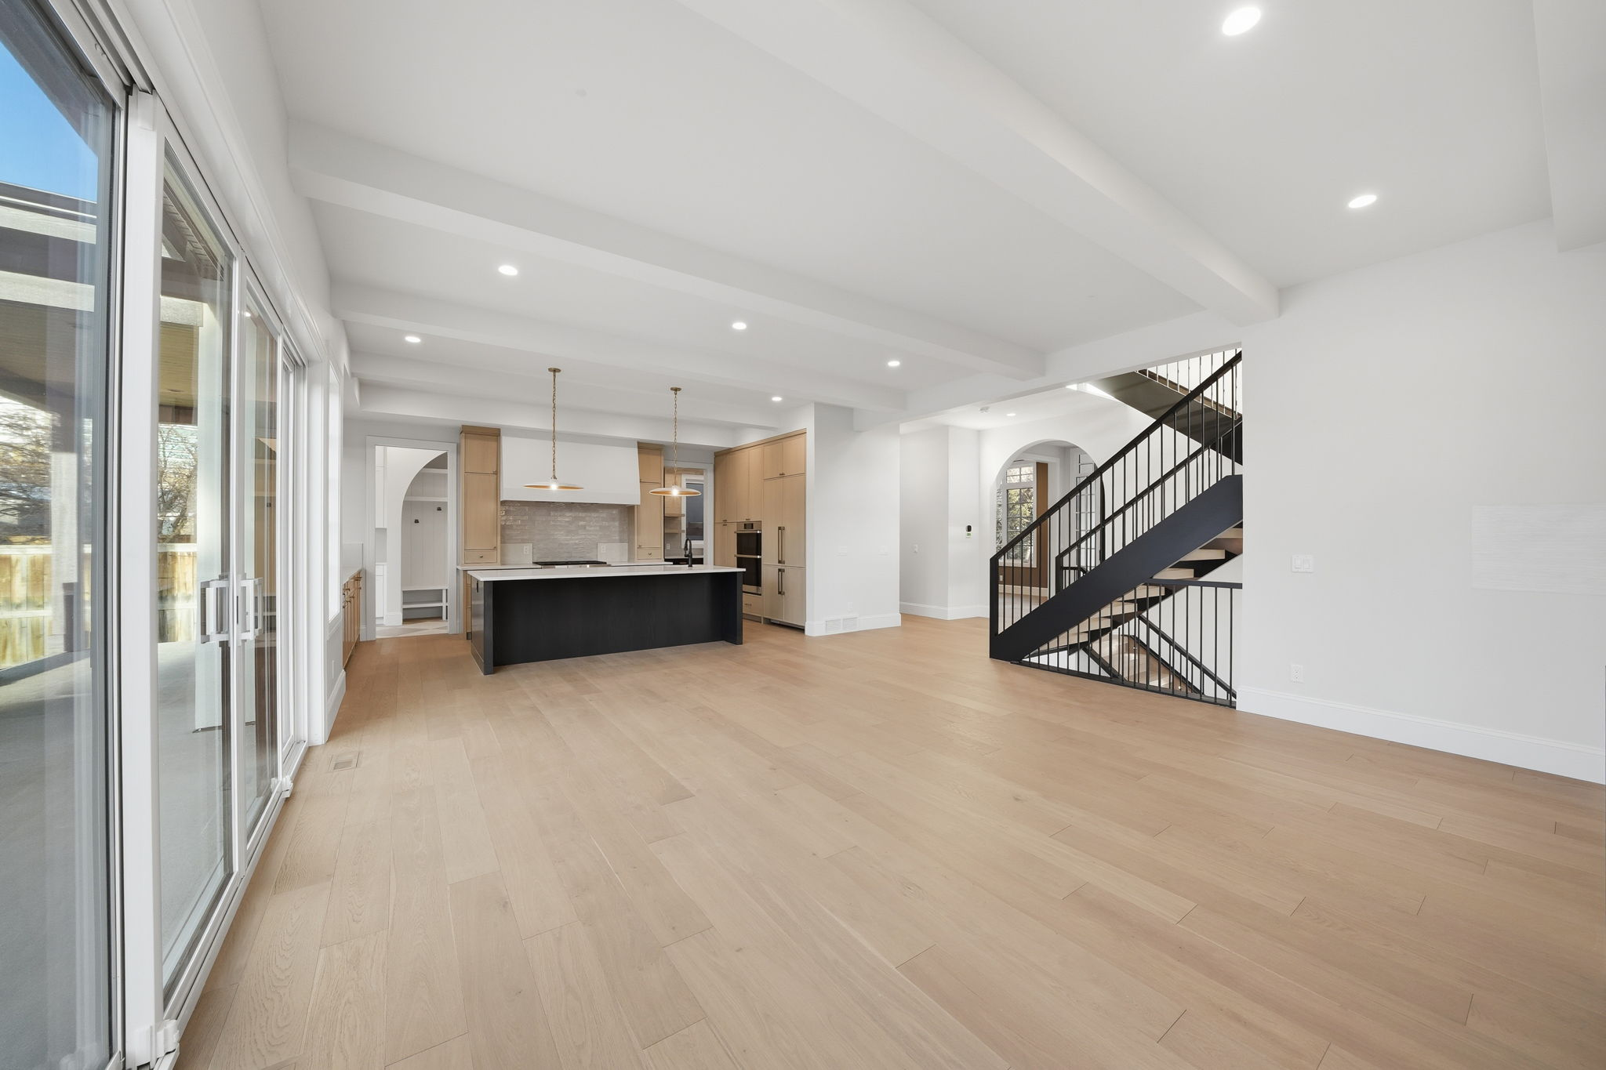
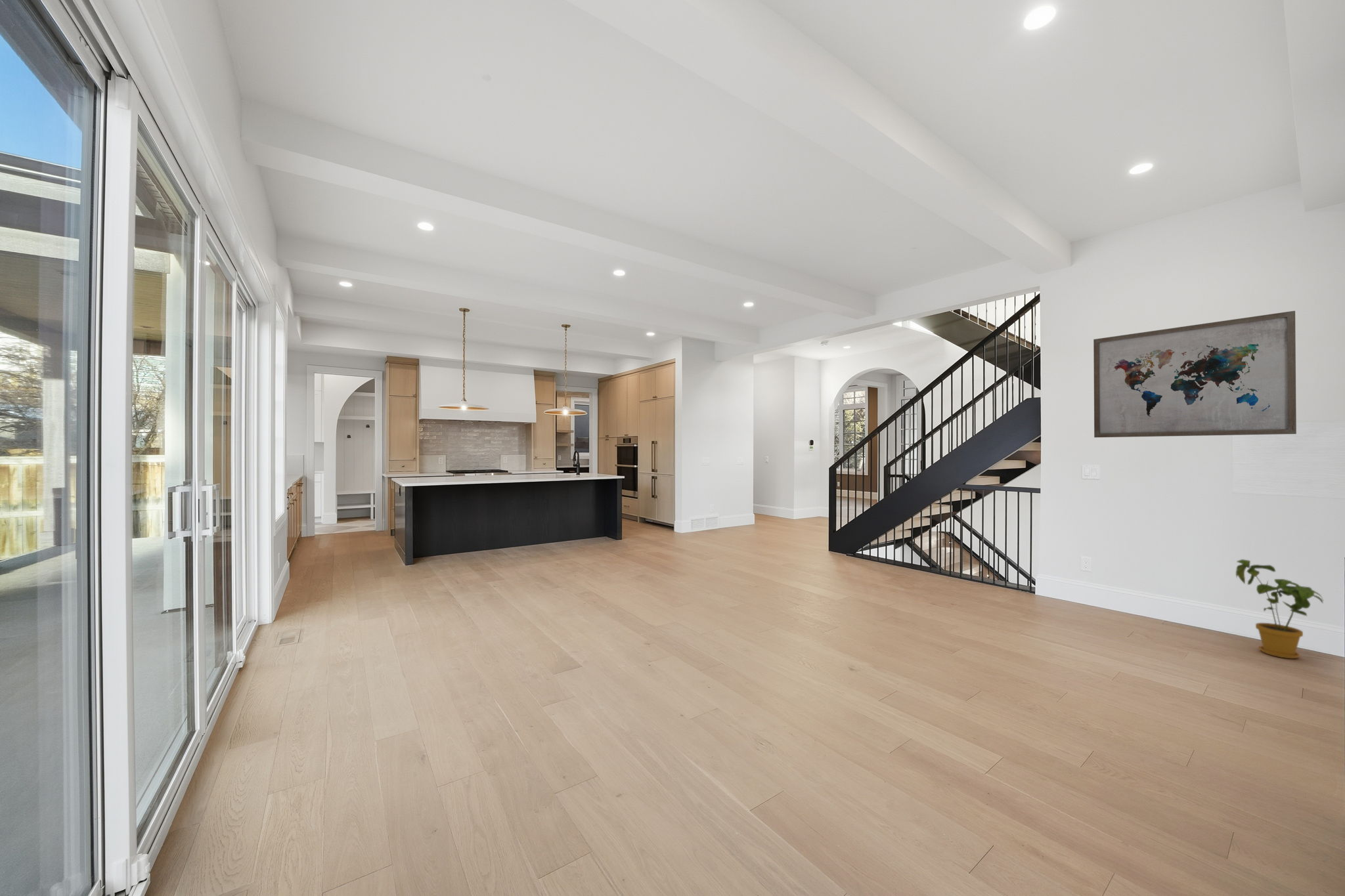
+ wall art [1093,310,1297,438]
+ house plant [1235,559,1324,659]
